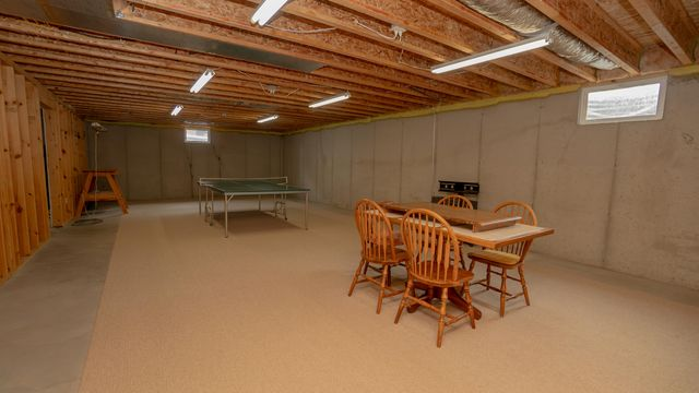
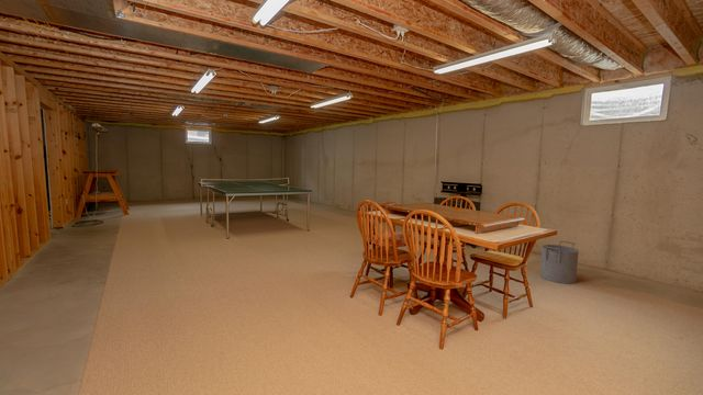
+ bucket [539,240,580,284]
